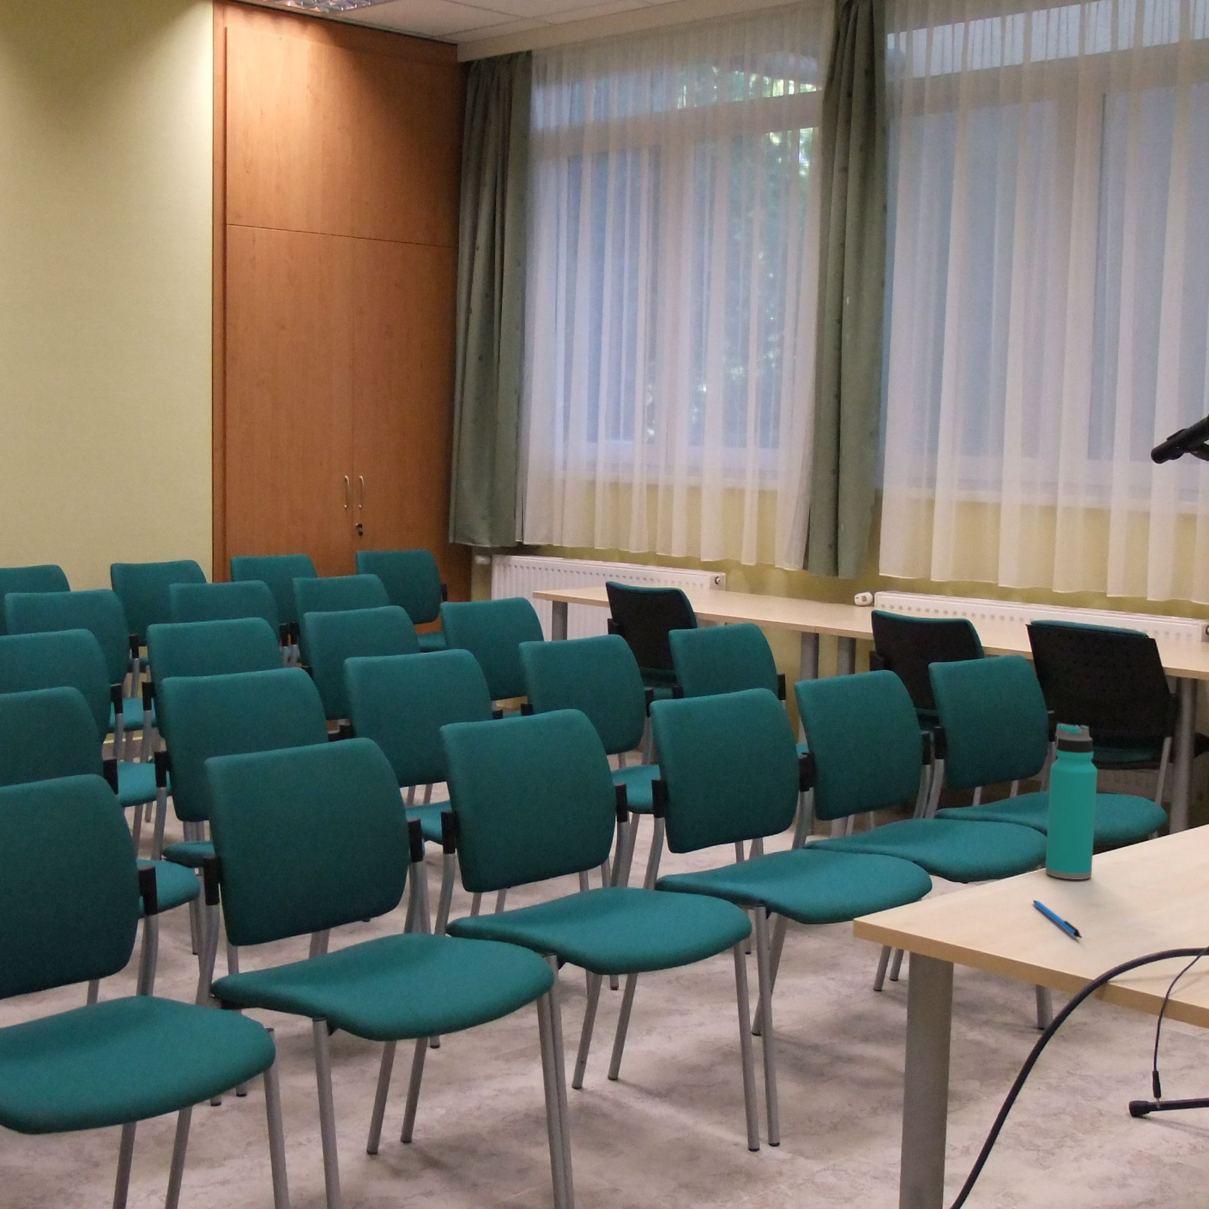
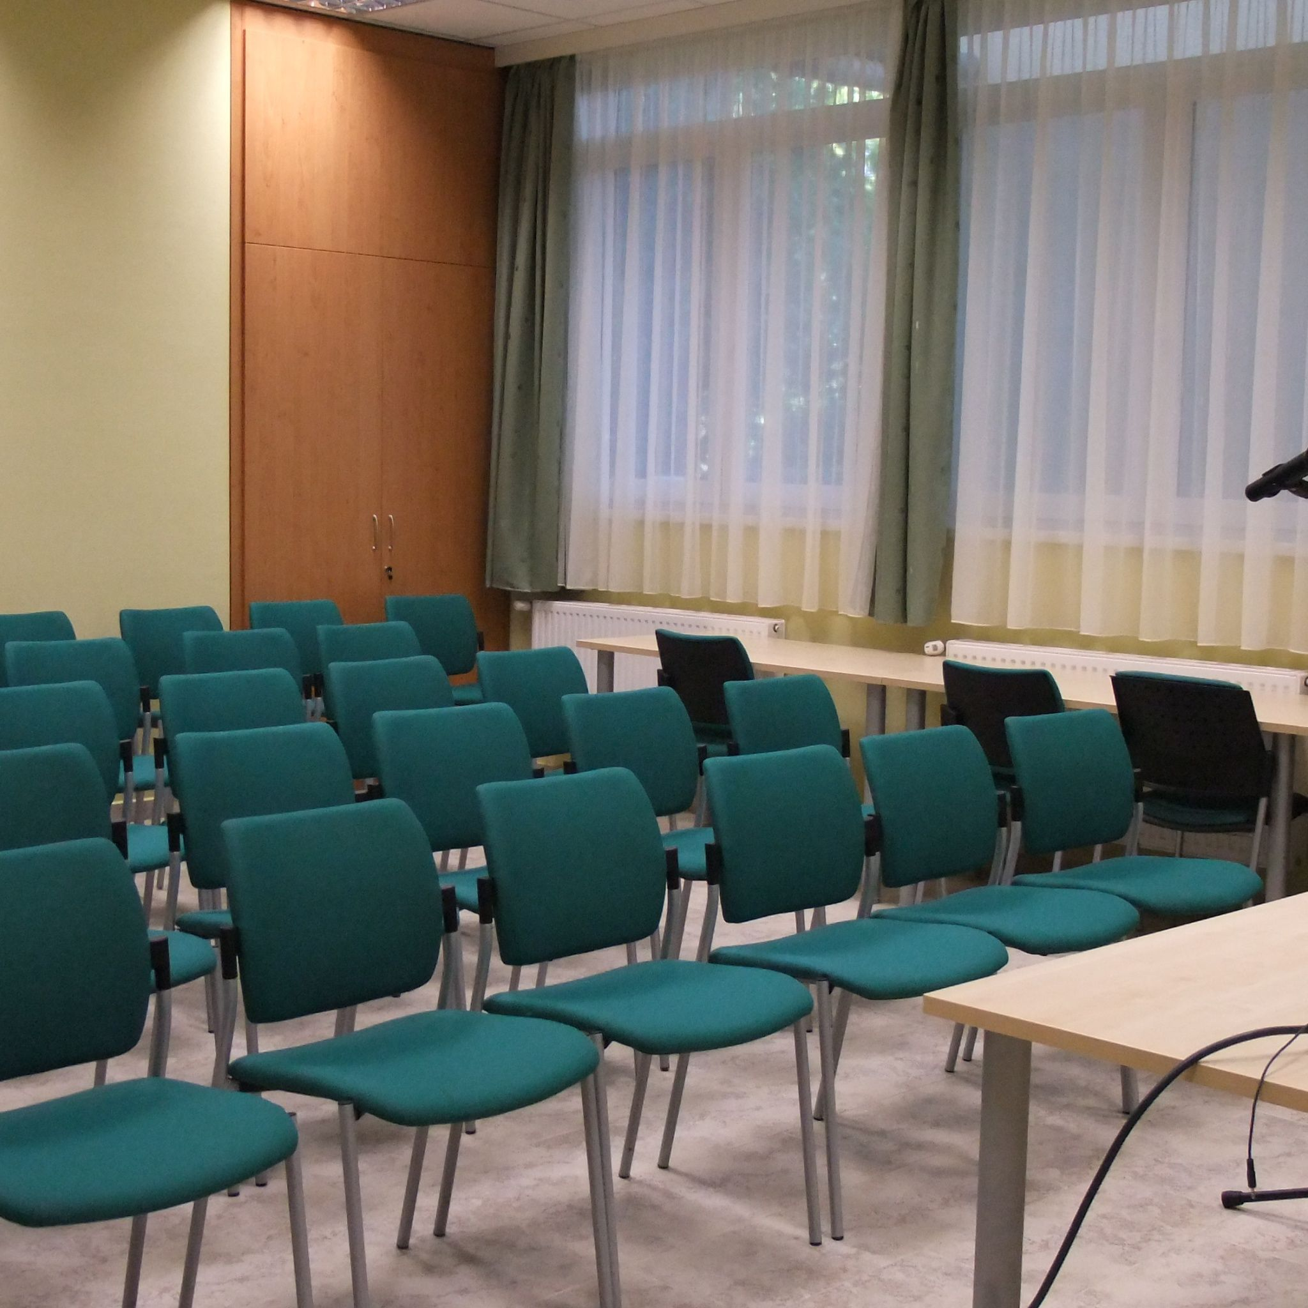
- water bottle [1044,723,1098,880]
- pen [1033,900,1083,939]
